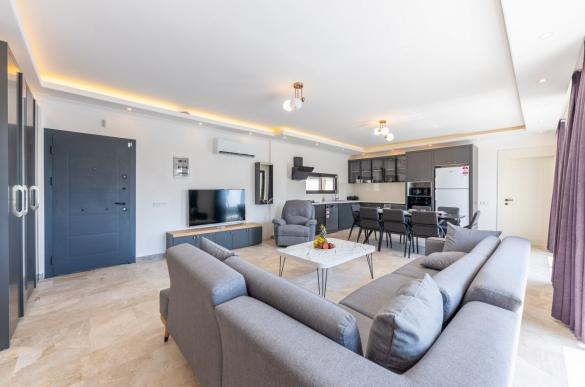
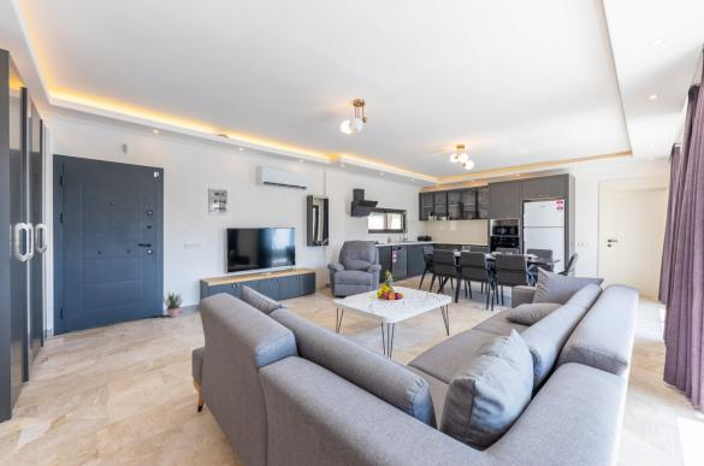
+ potted plant [161,291,184,318]
